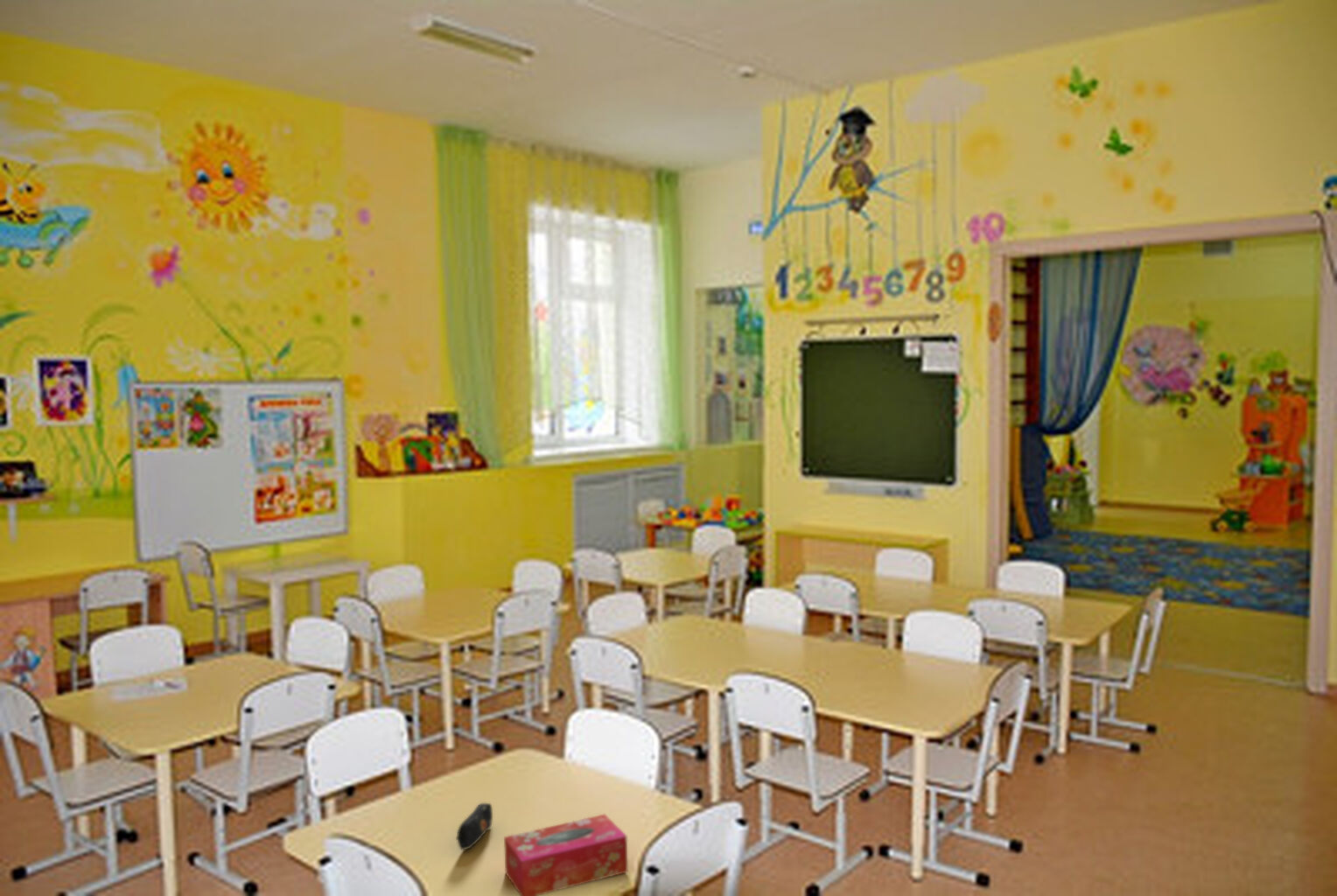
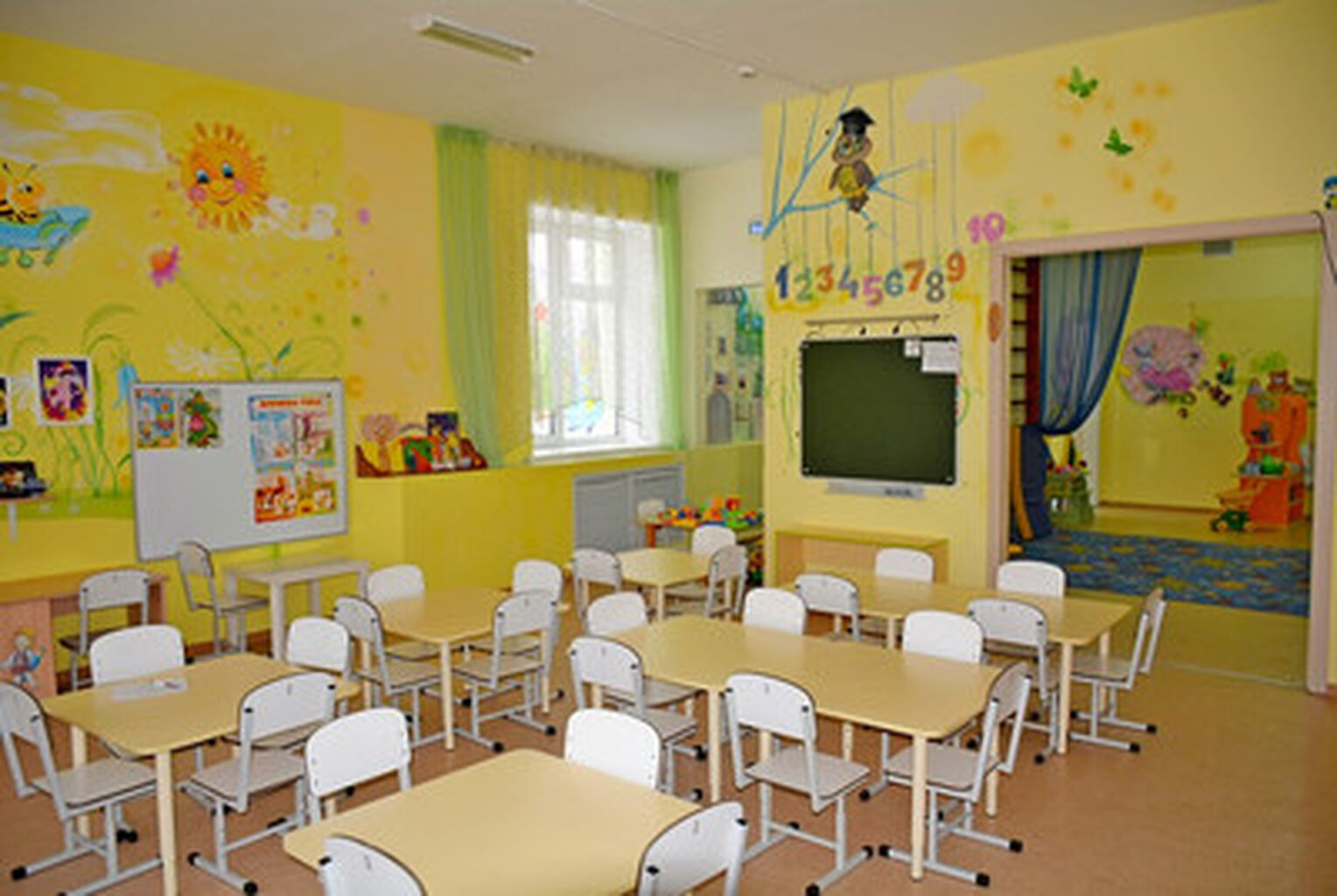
- pencil case [455,802,493,851]
- tissue box [503,814,629,896]
